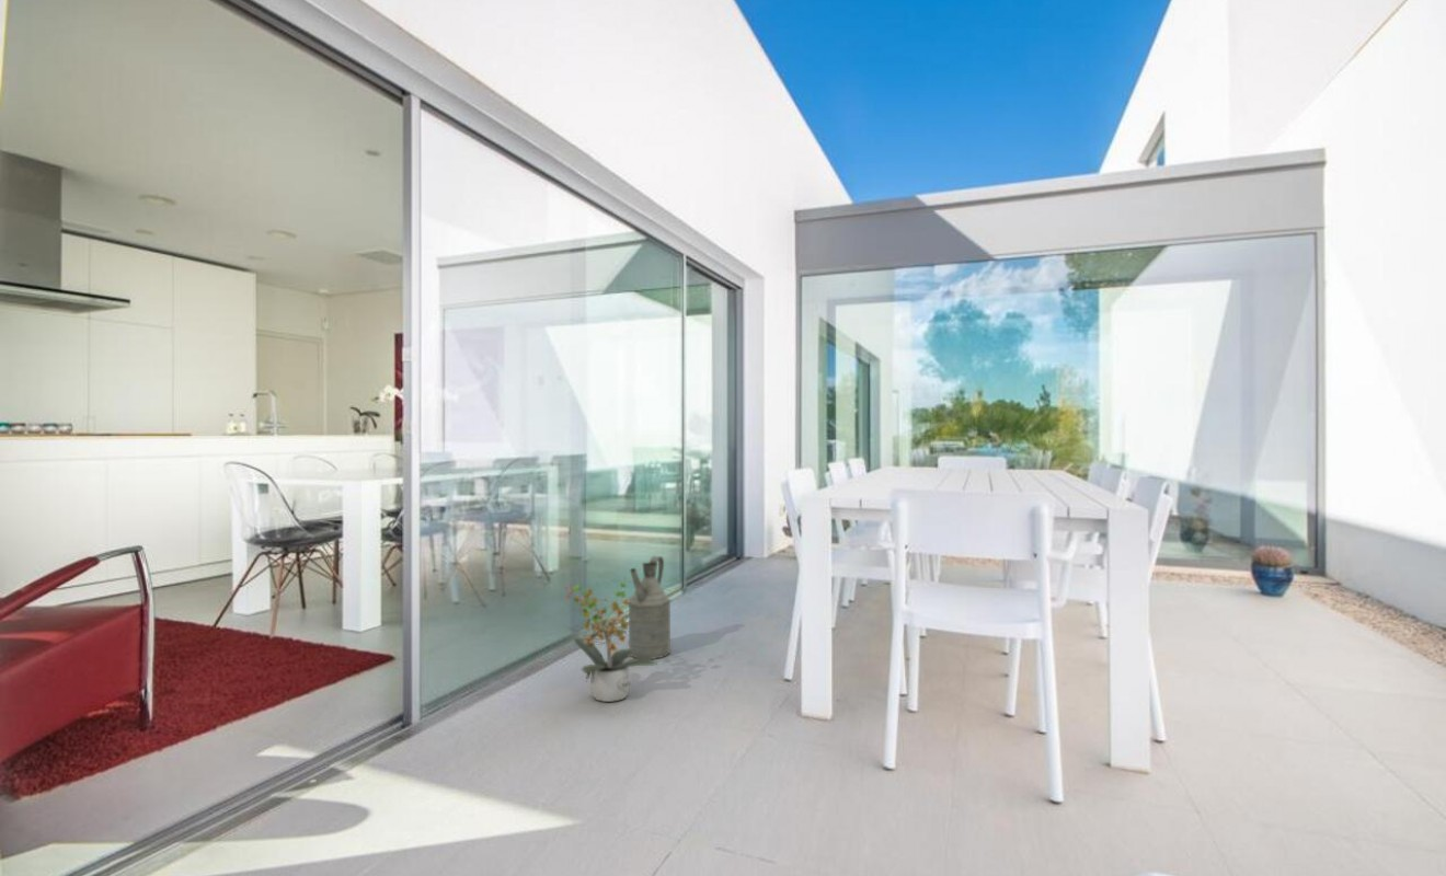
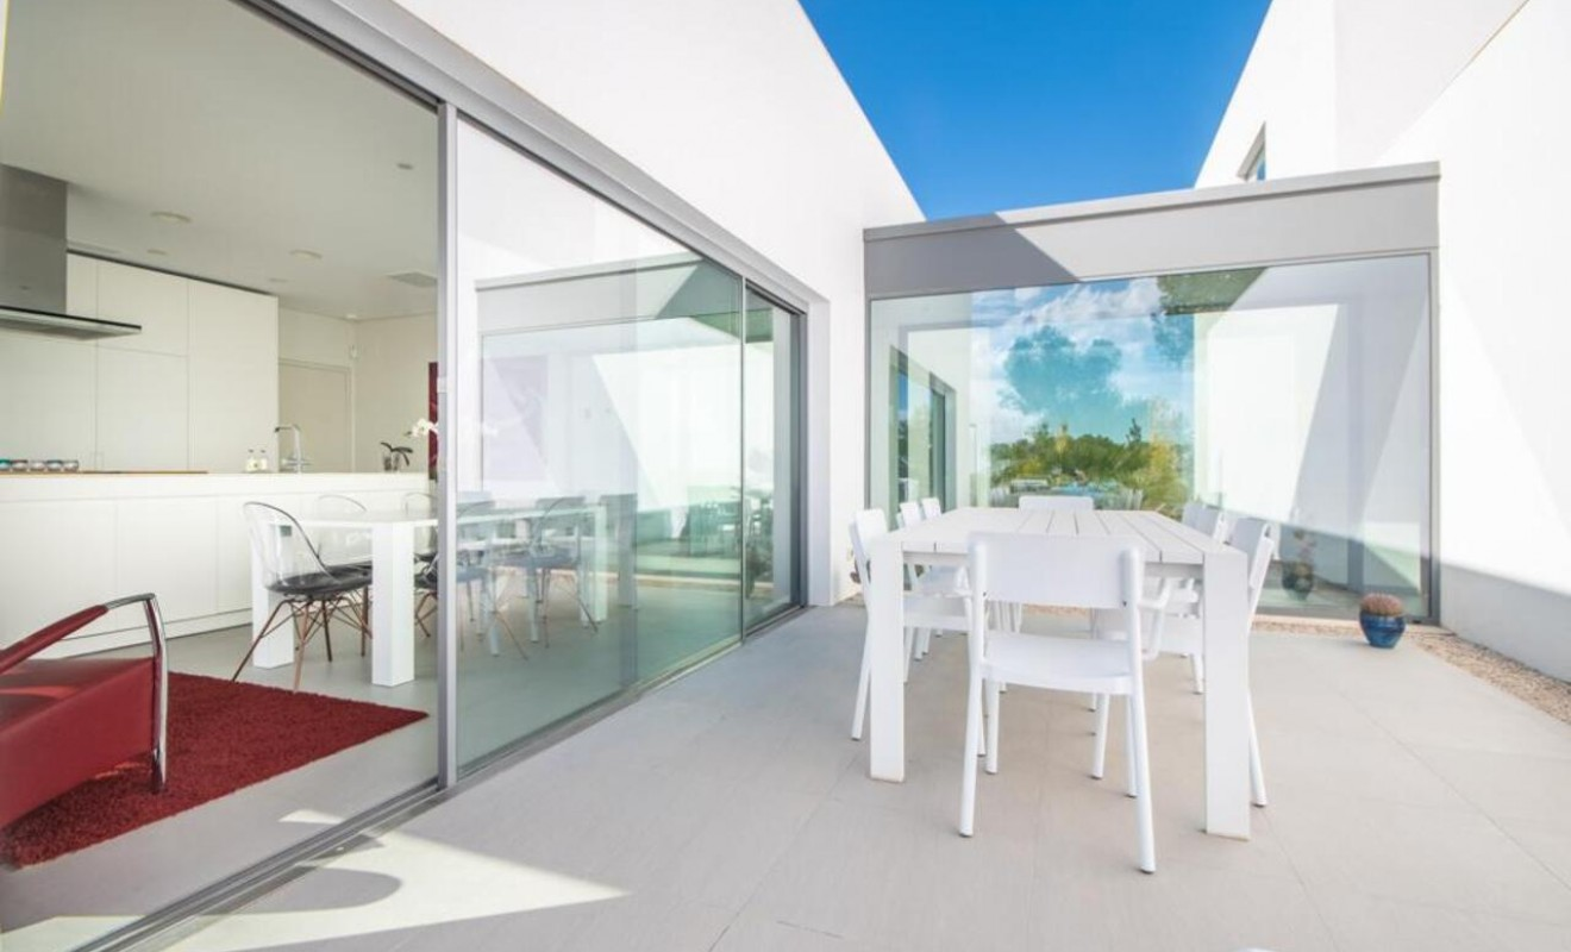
- watering can [627,555,673,660]
- potted plant [563,576,659,703]
